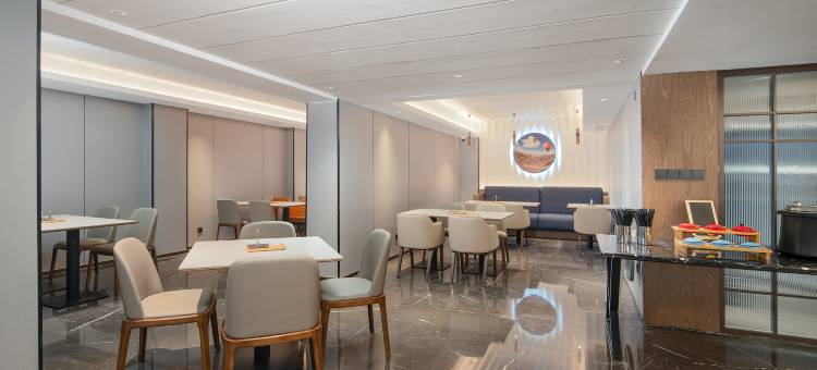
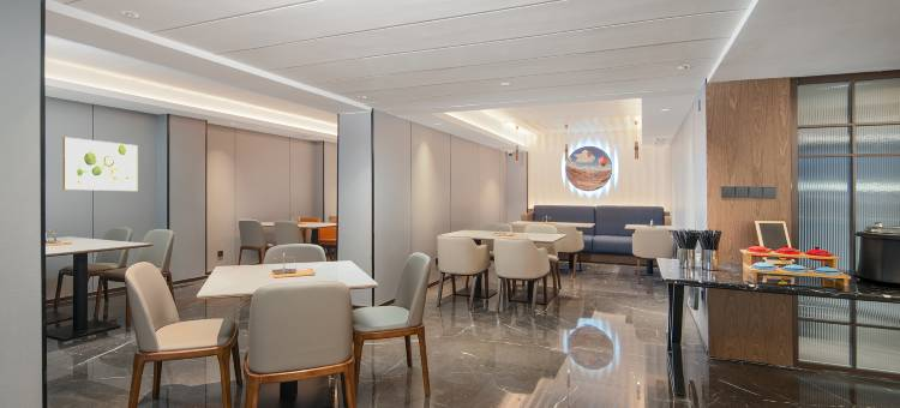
+ wall art [62,136,139,192]
